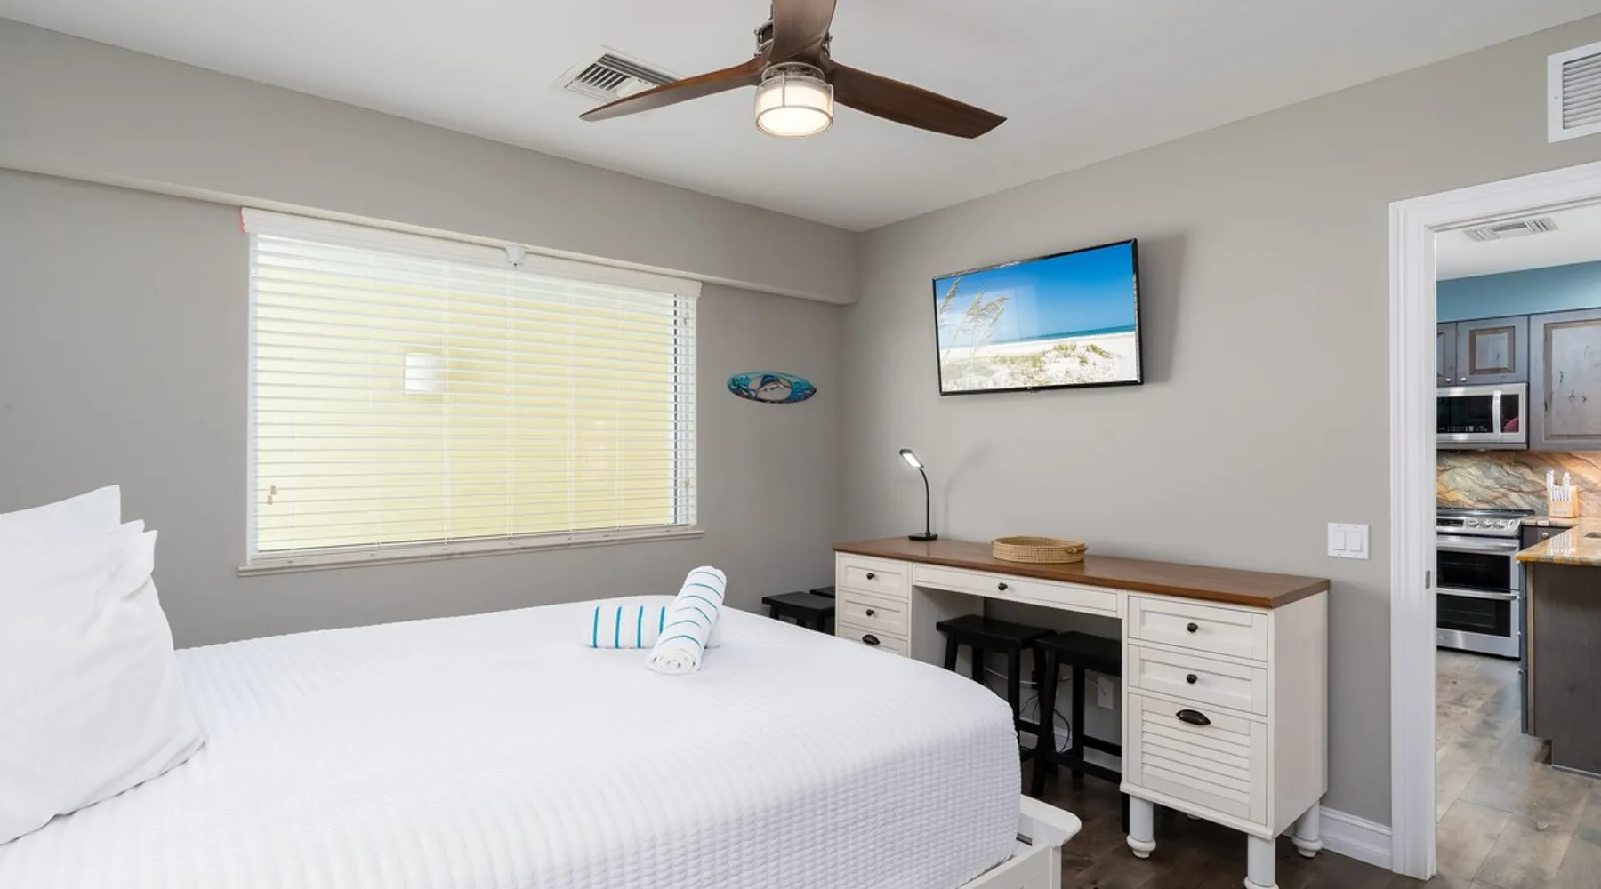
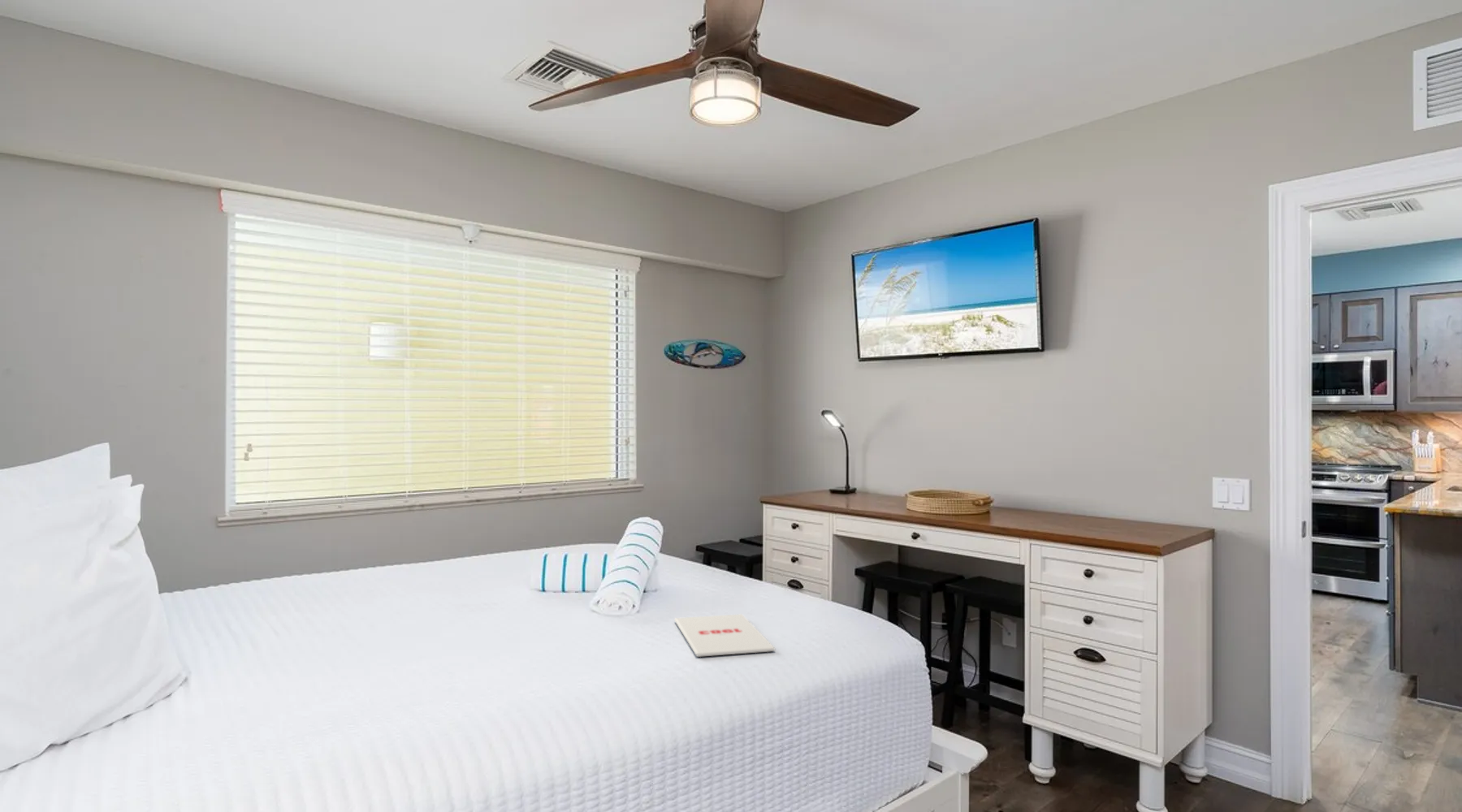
+ magazine [673,613,776,658]
